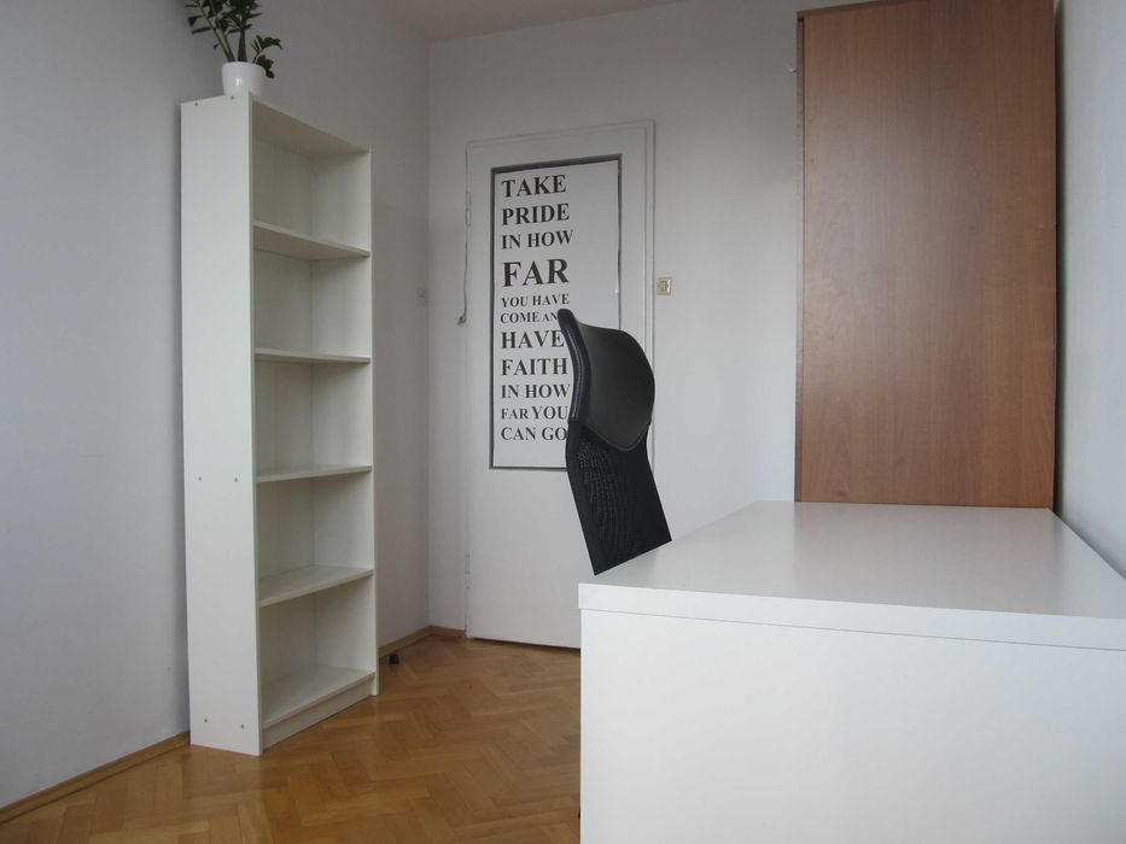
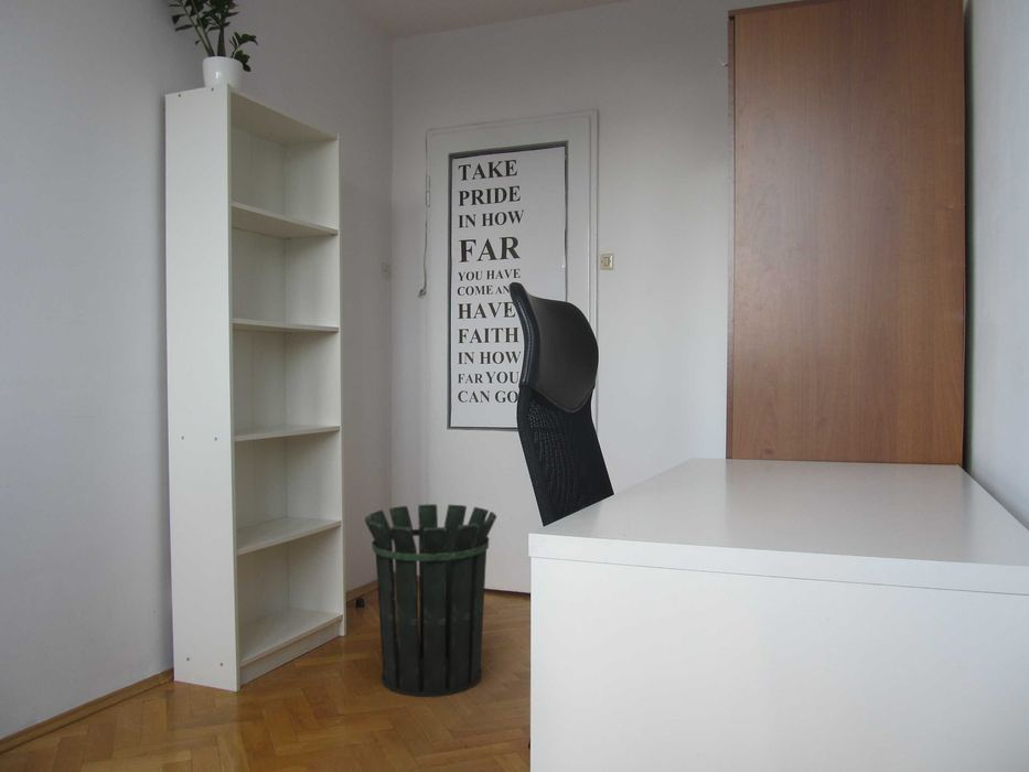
+ waste bin [364,503,499,698]
